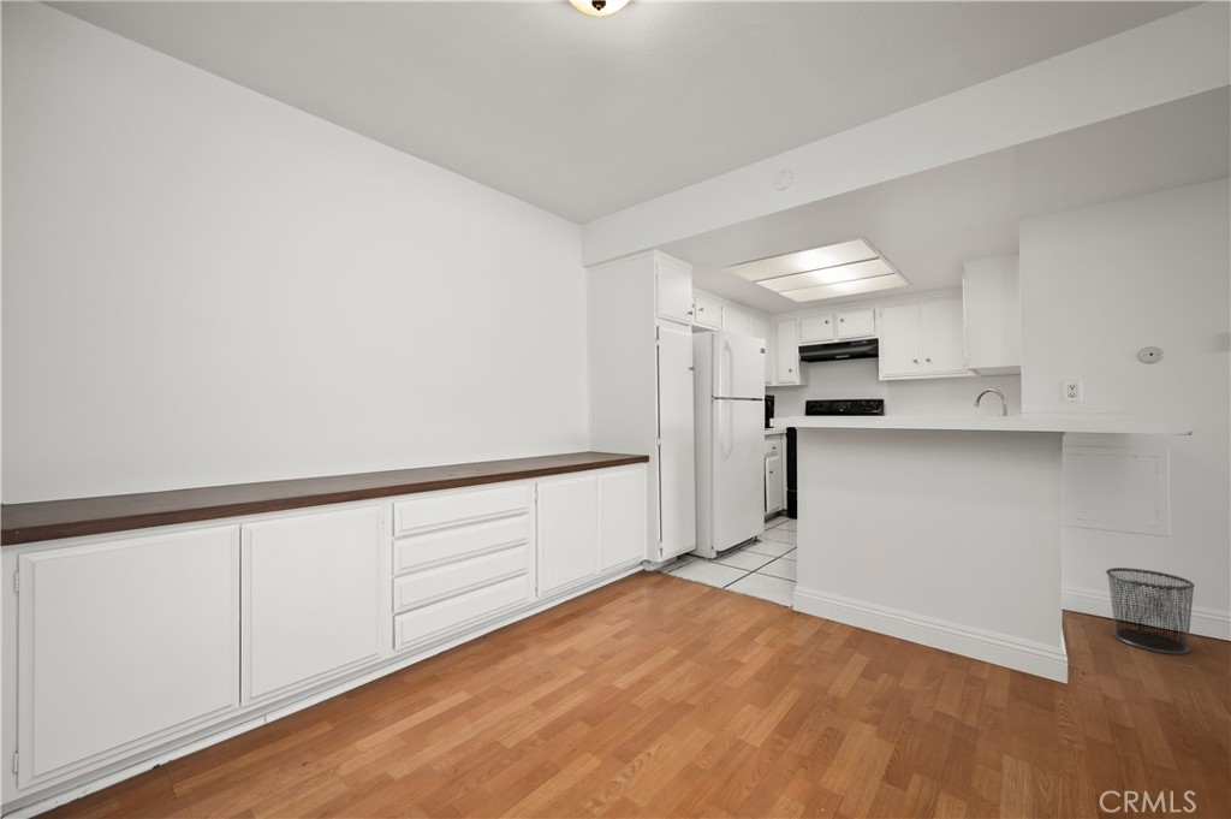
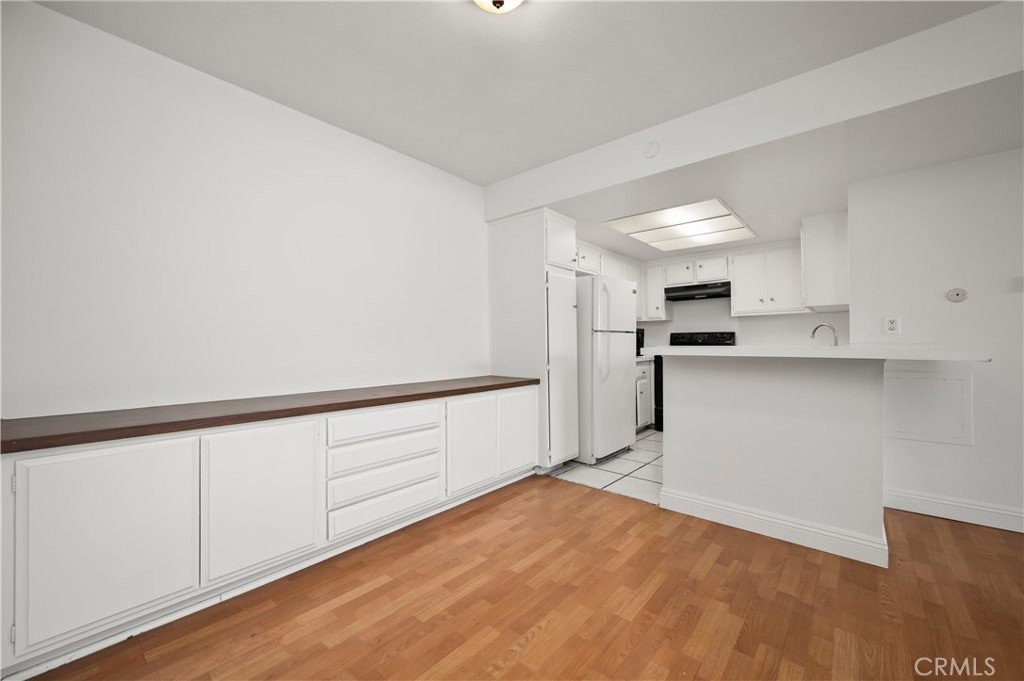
- waste bin [1105,566,1196,655]
